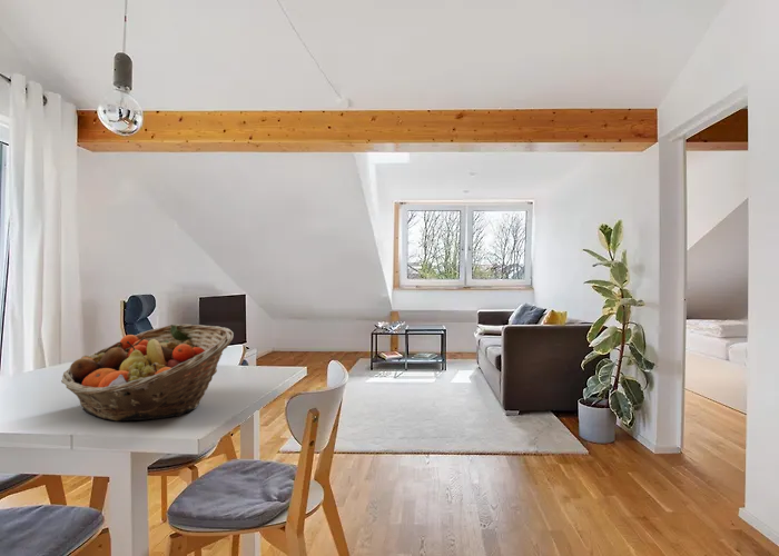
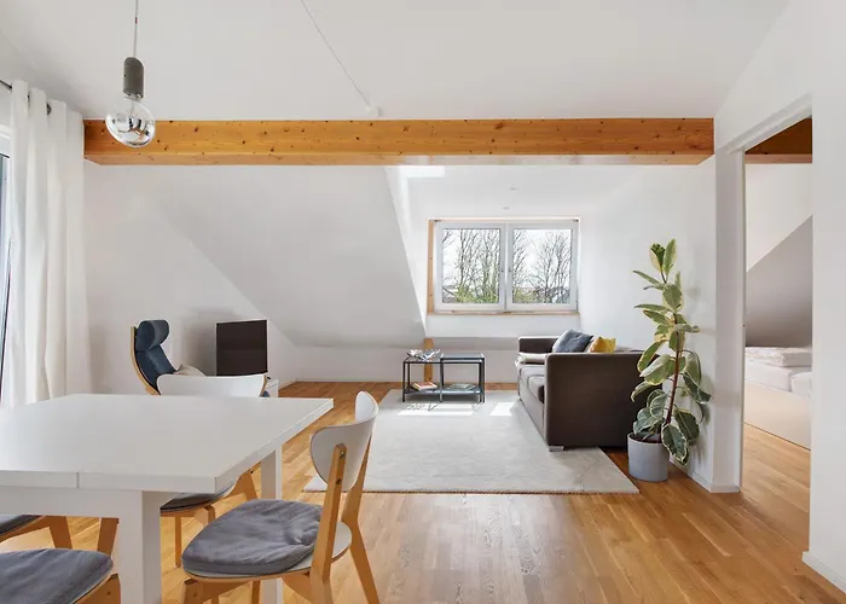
- fruit basket [60,324,235,423]
